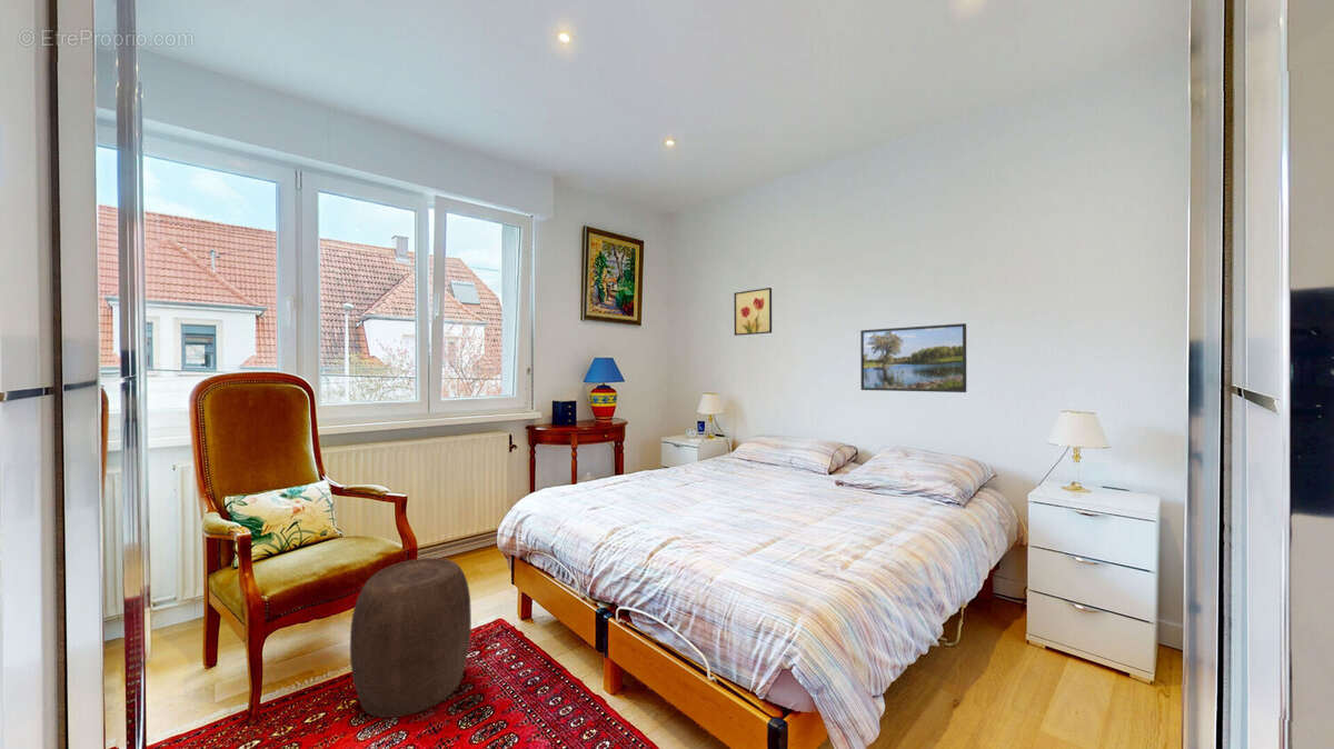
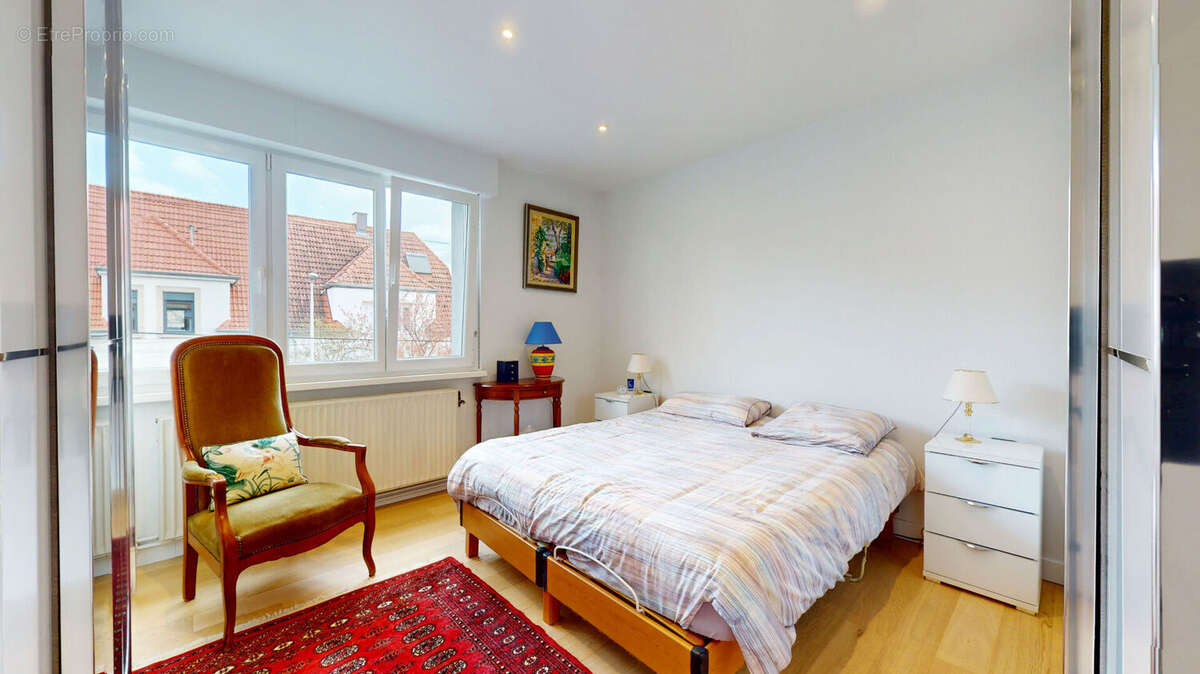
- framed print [859,322,967,393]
- wall art [733,287,773,337]
- stool [349,557,472,719]
